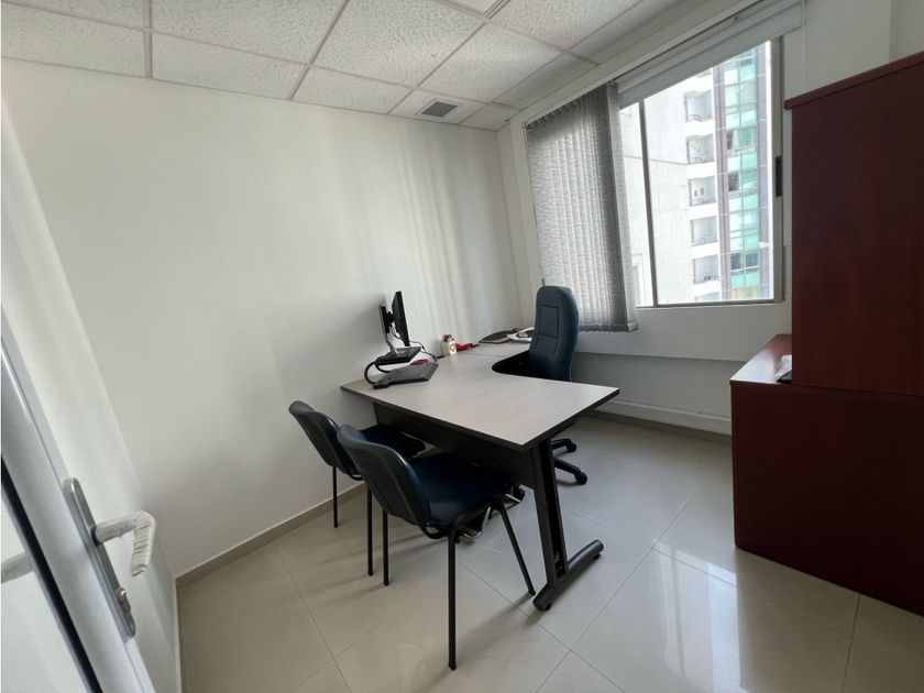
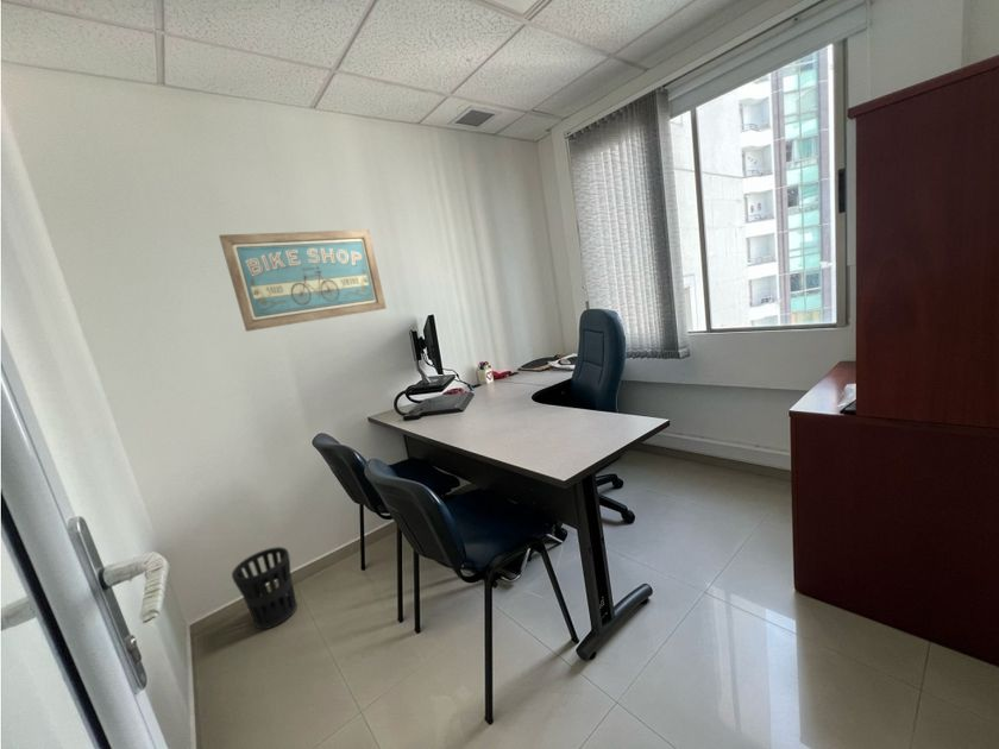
+ wall art [218,228,388,333]
+ wastebasket [231,546,299,630]
